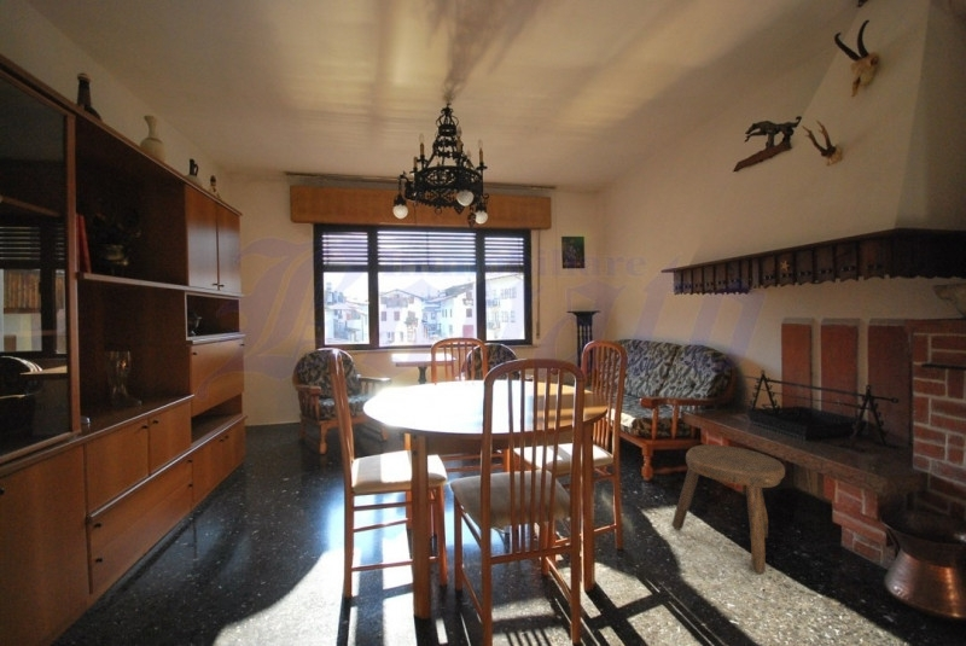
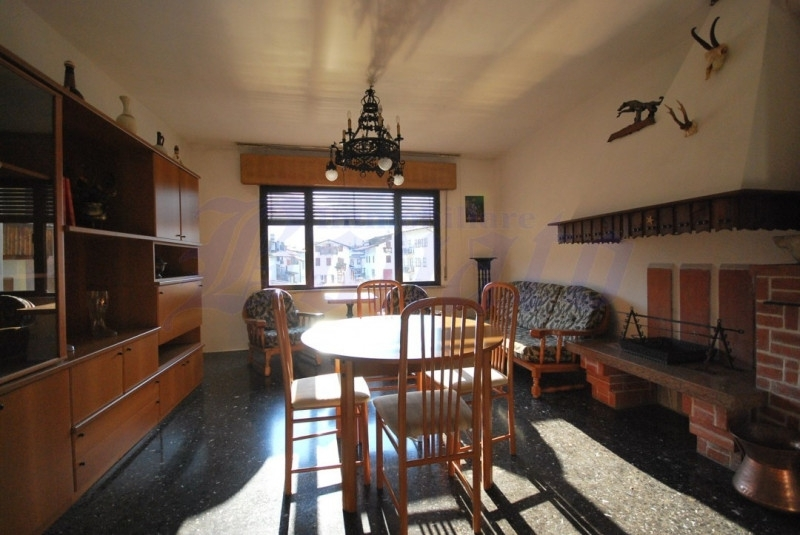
- stool [671,443,786,575]
